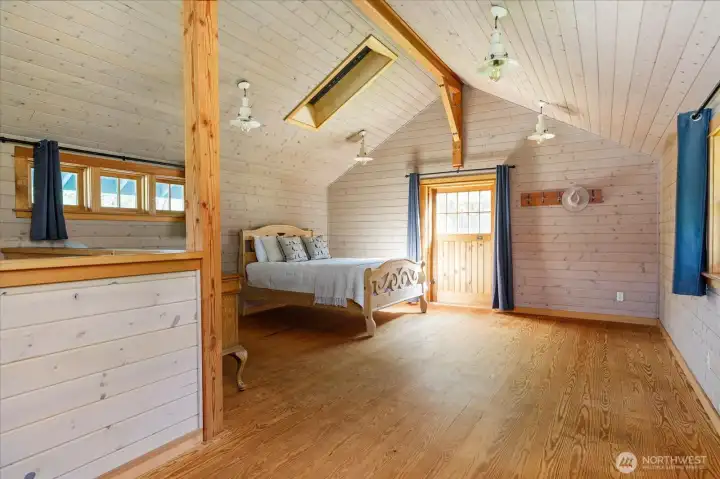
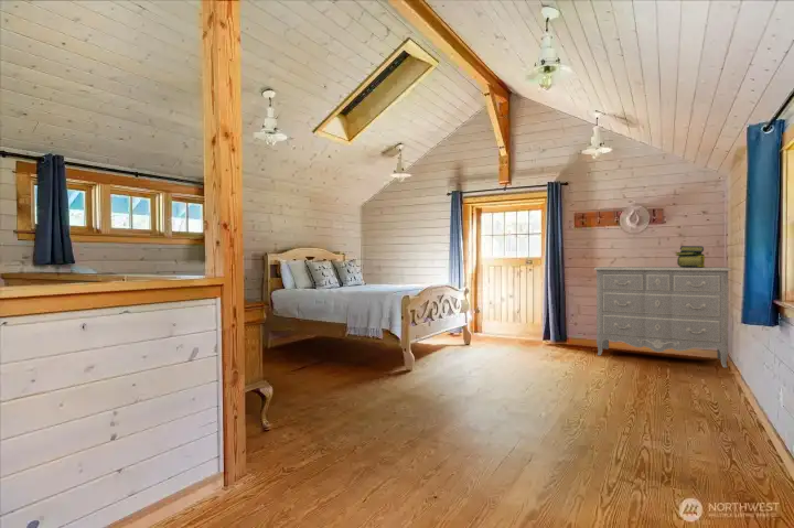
+ dresser [592,266,733,369]
+ stack of books [674,245,707,268]
